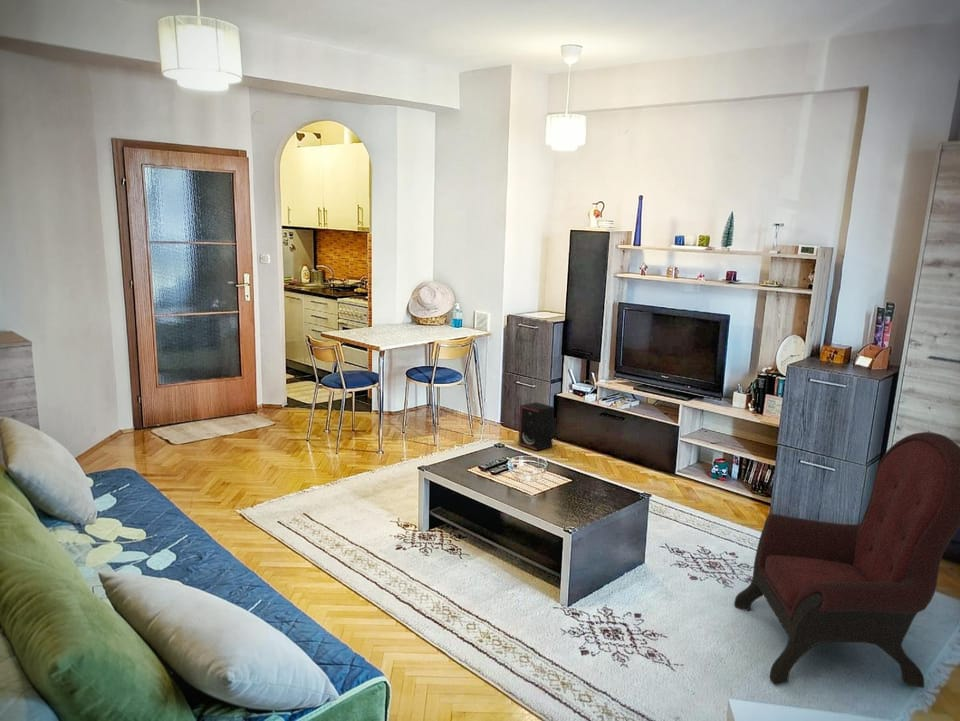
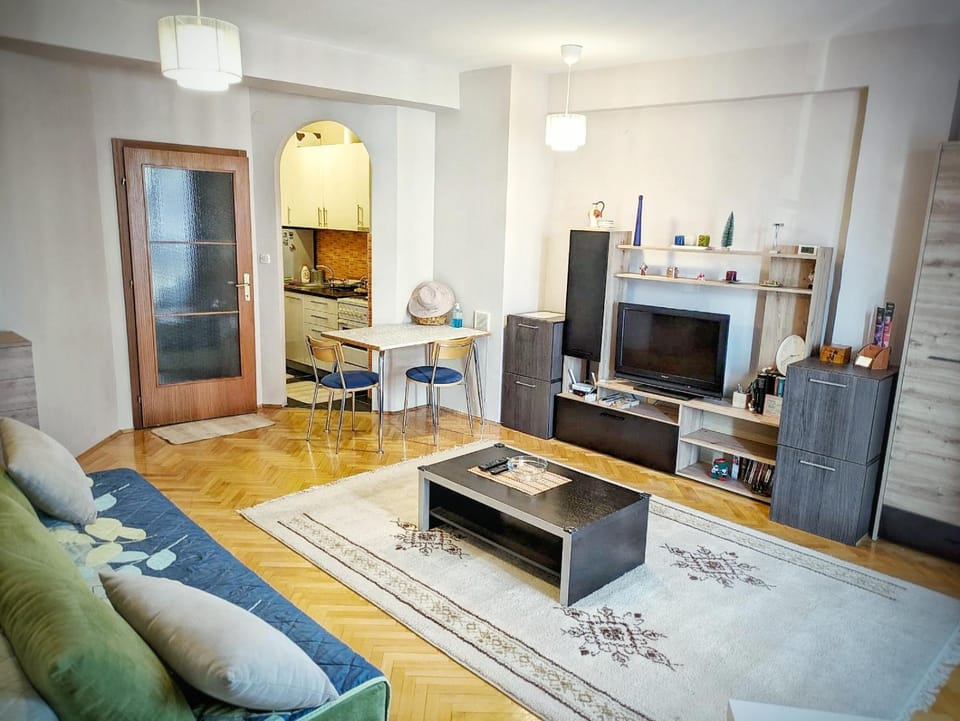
- armchair [733,431,960,689]
- stereo [517,401,558,452]
